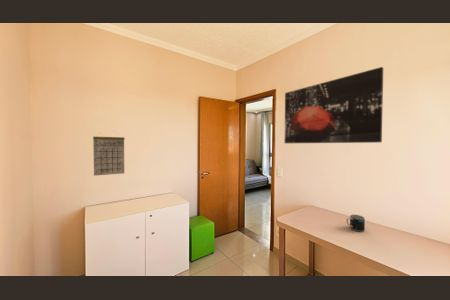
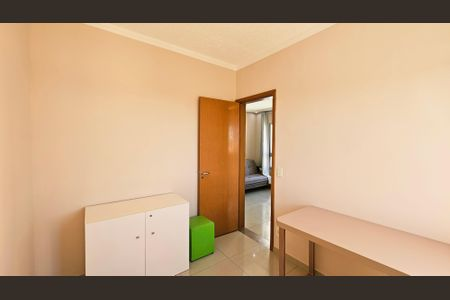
- calendar [92,130,126,177]
- wall art [284,66,384,144]
- mug [345,214,366,233]
